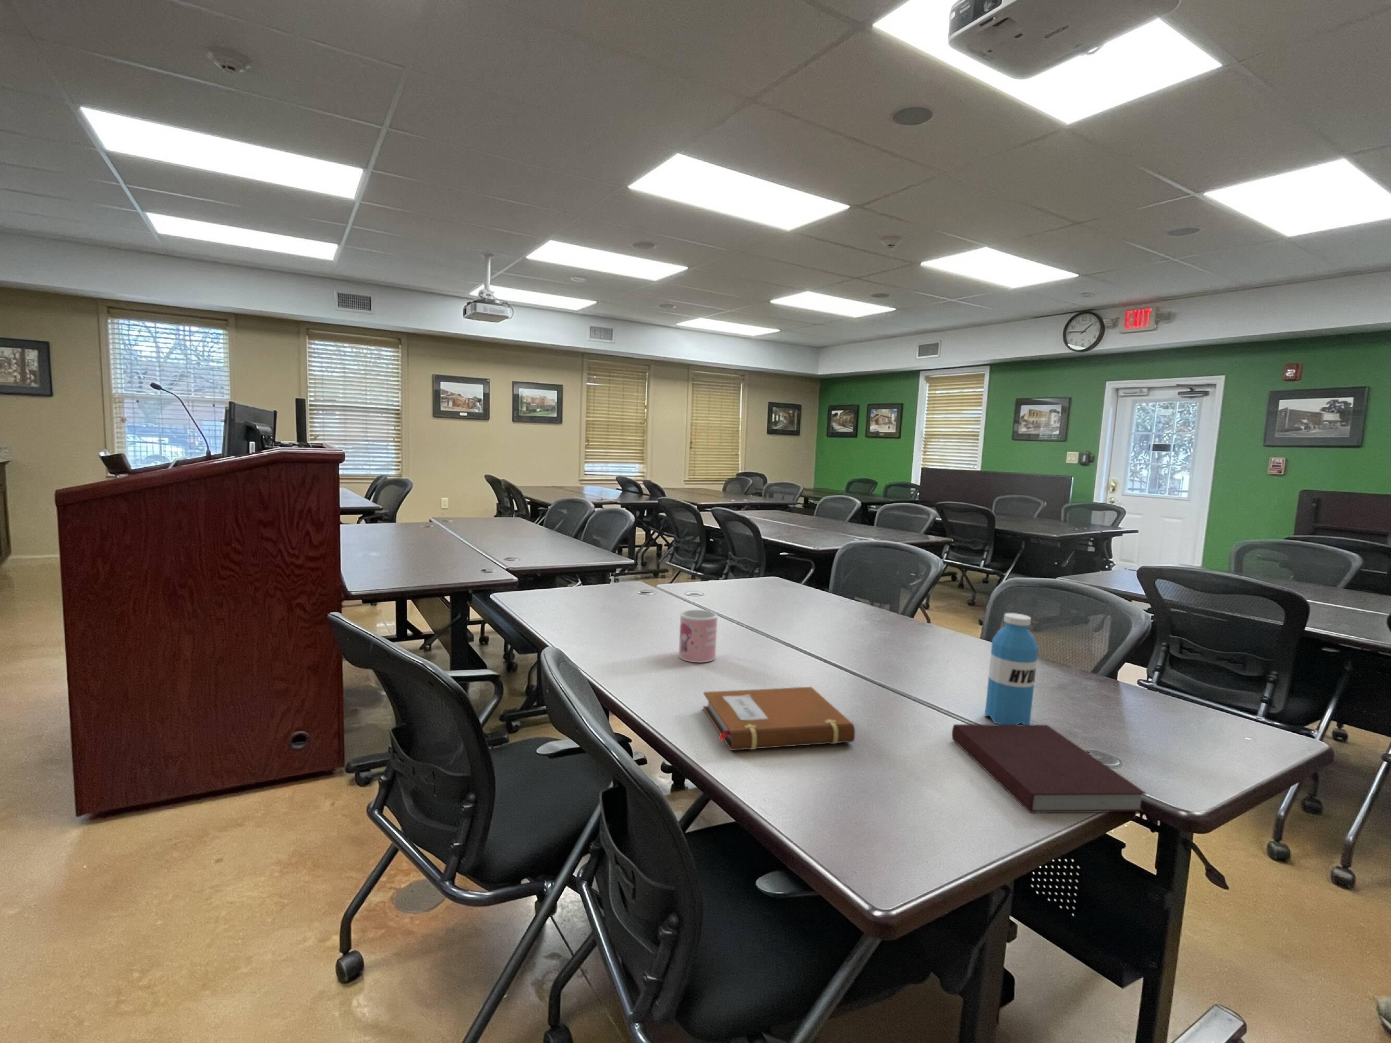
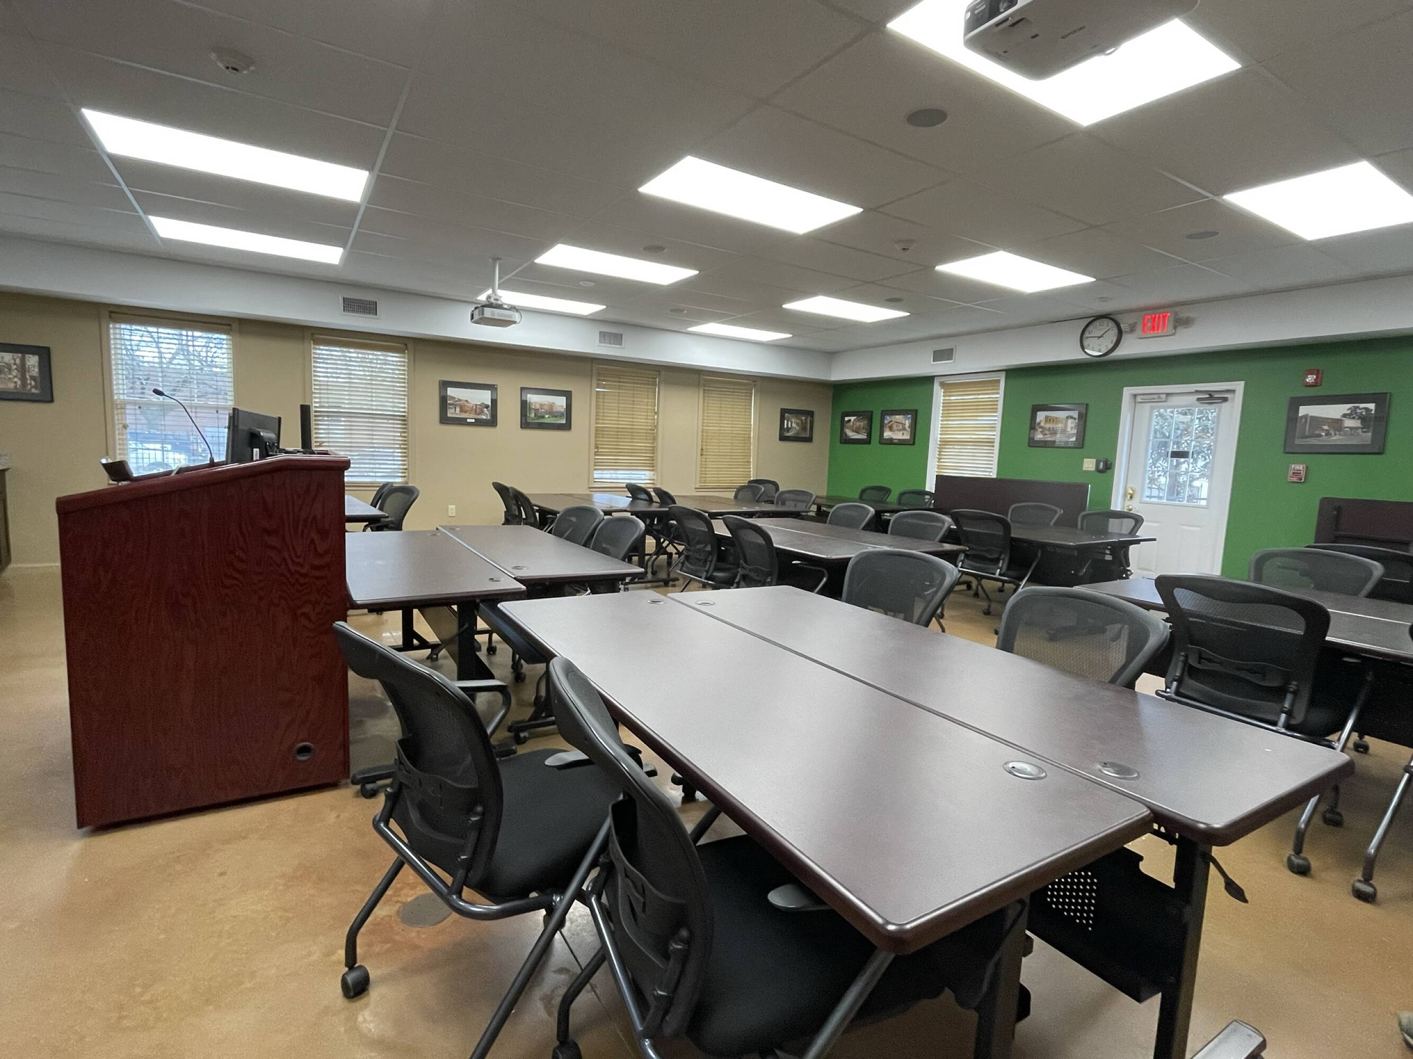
- water bottle [985,612,1038,725]
- mug [679,609,719,663]
- notebook [952,724,1148,814]
- notebook [702,686,855,750]
